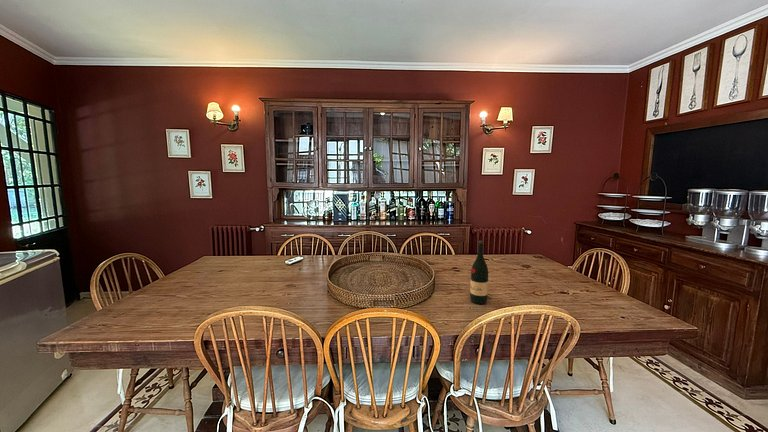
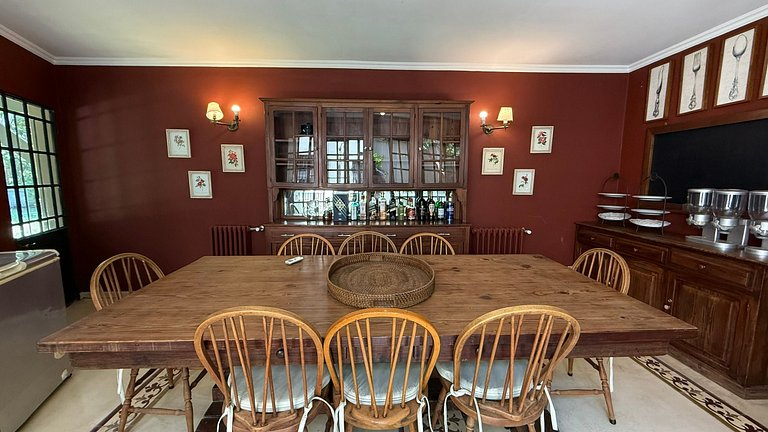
- wine bottle [469,240,489,305]
